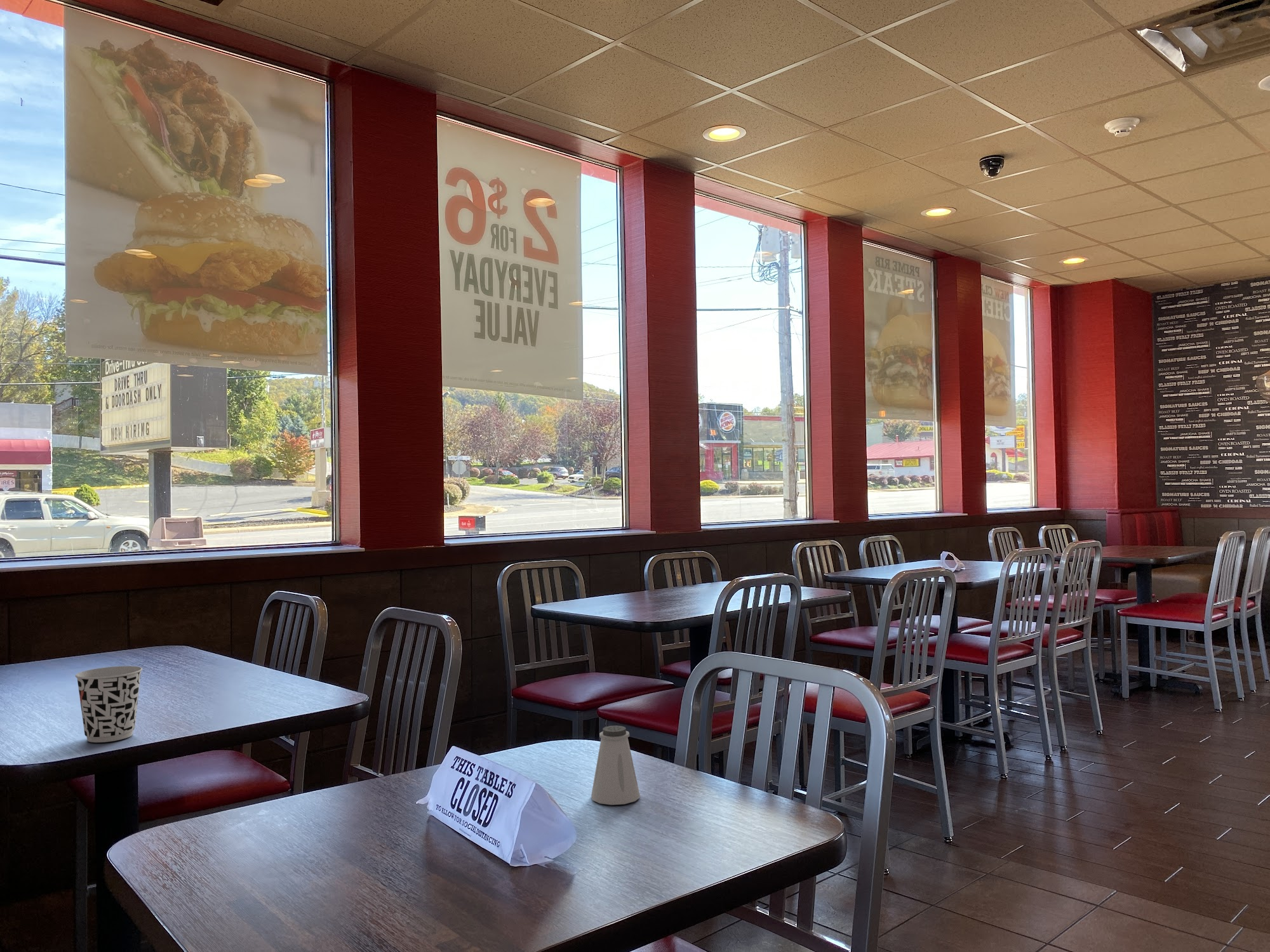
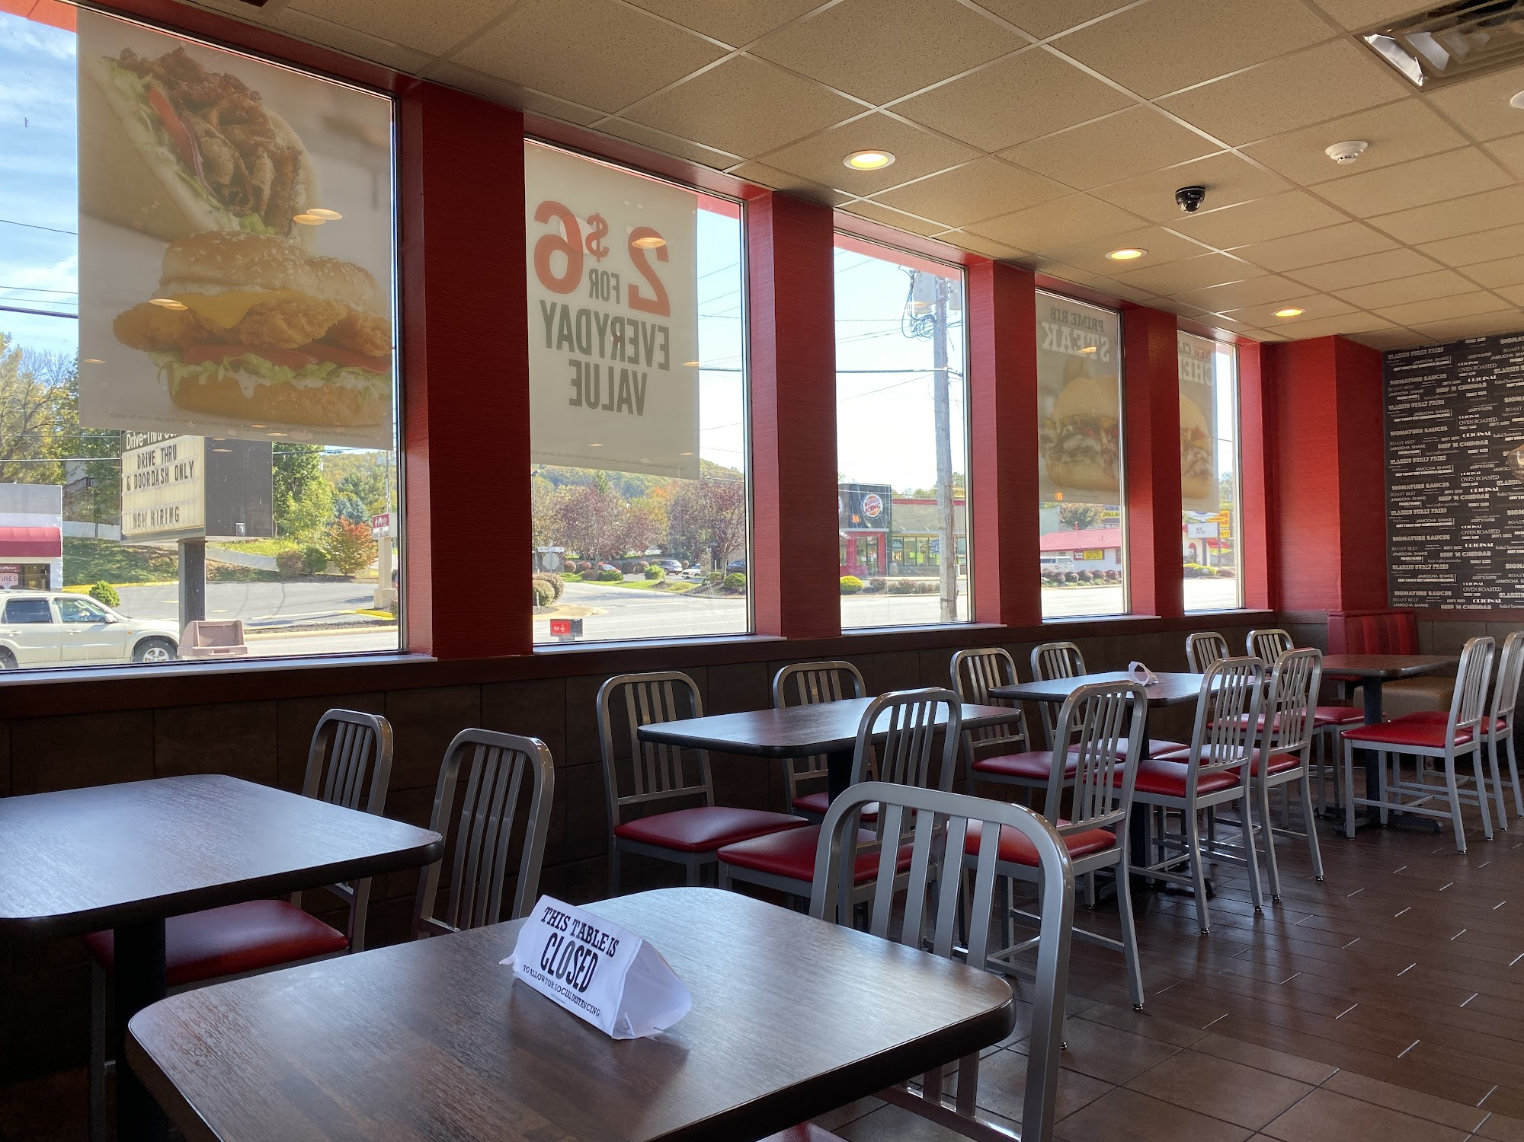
- saltshaker [591,725,641,805]
- cup [75,665,143,743]
